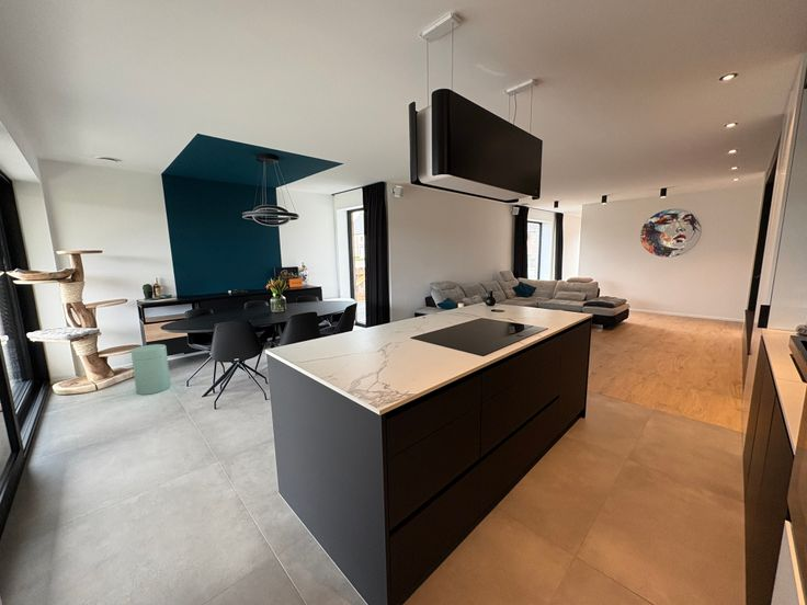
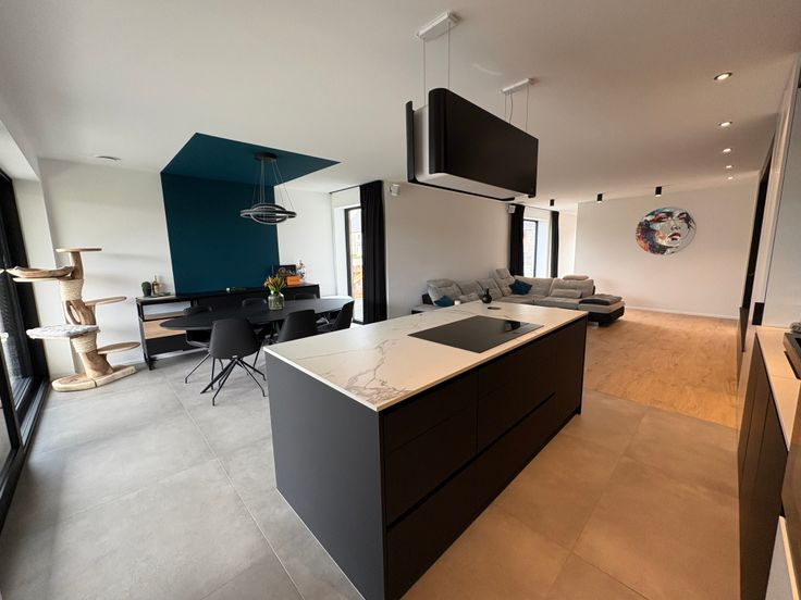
- trash can [129,343,172,396]
